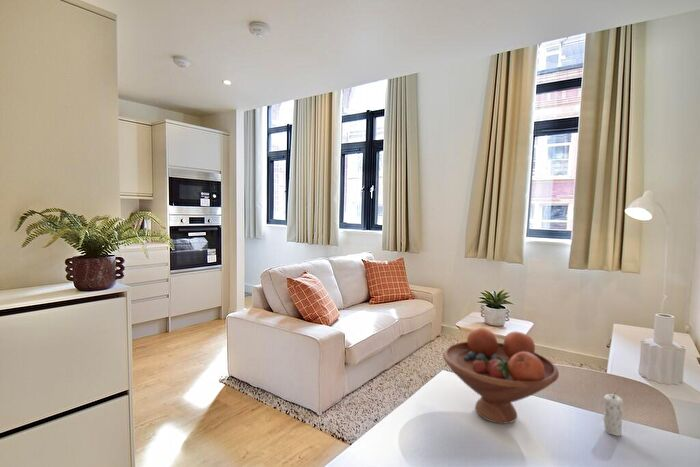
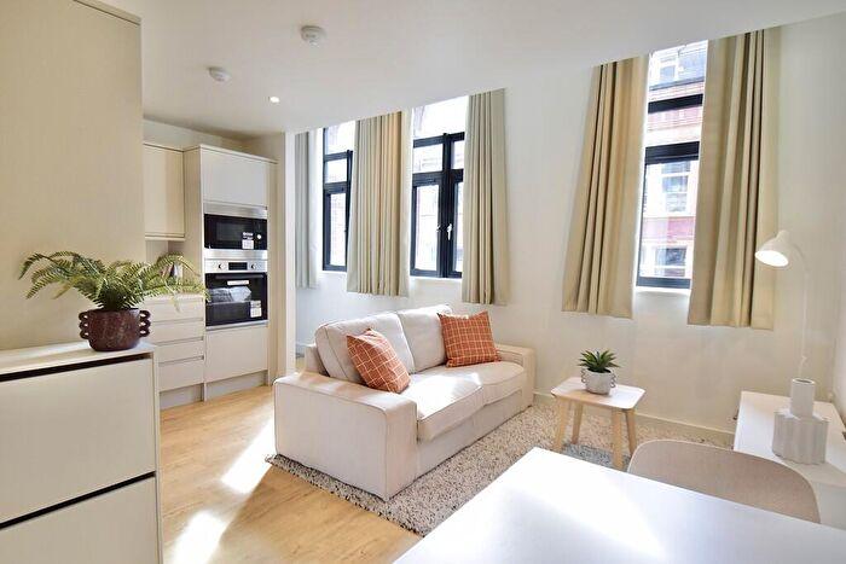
- candle [602,390,624,437]
- fruit bowl [442,327,560,425]
